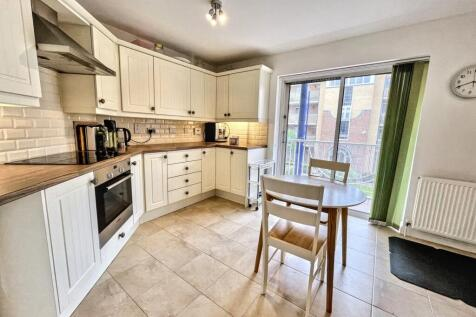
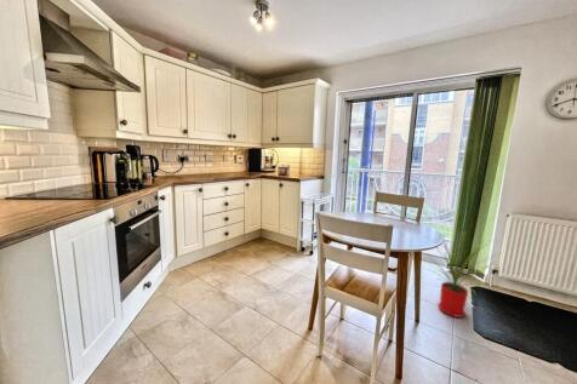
+ house plant [425,233,505,319]
